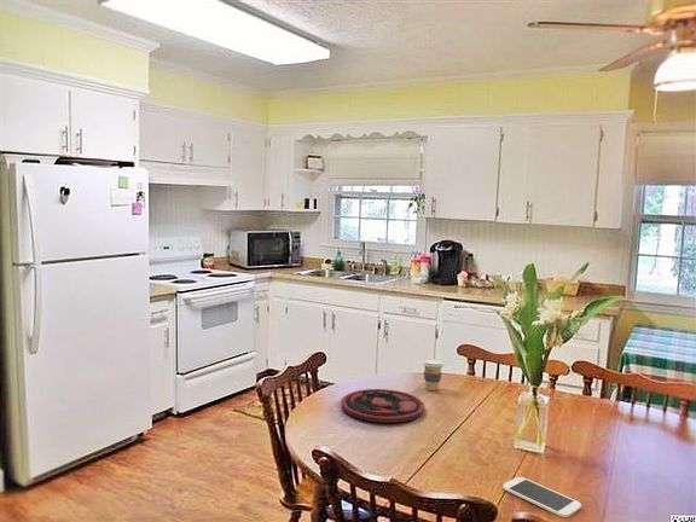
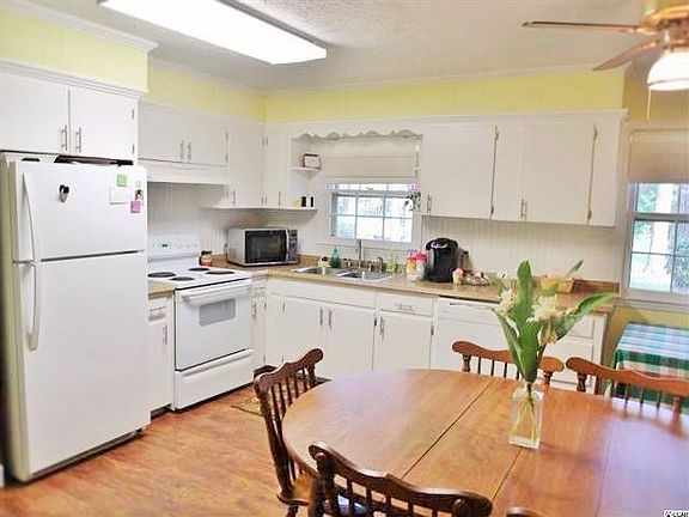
- coffee cup [422,358,445,392]
- plate [340,388,425,423]
- smartphone [501,476,582,518]
